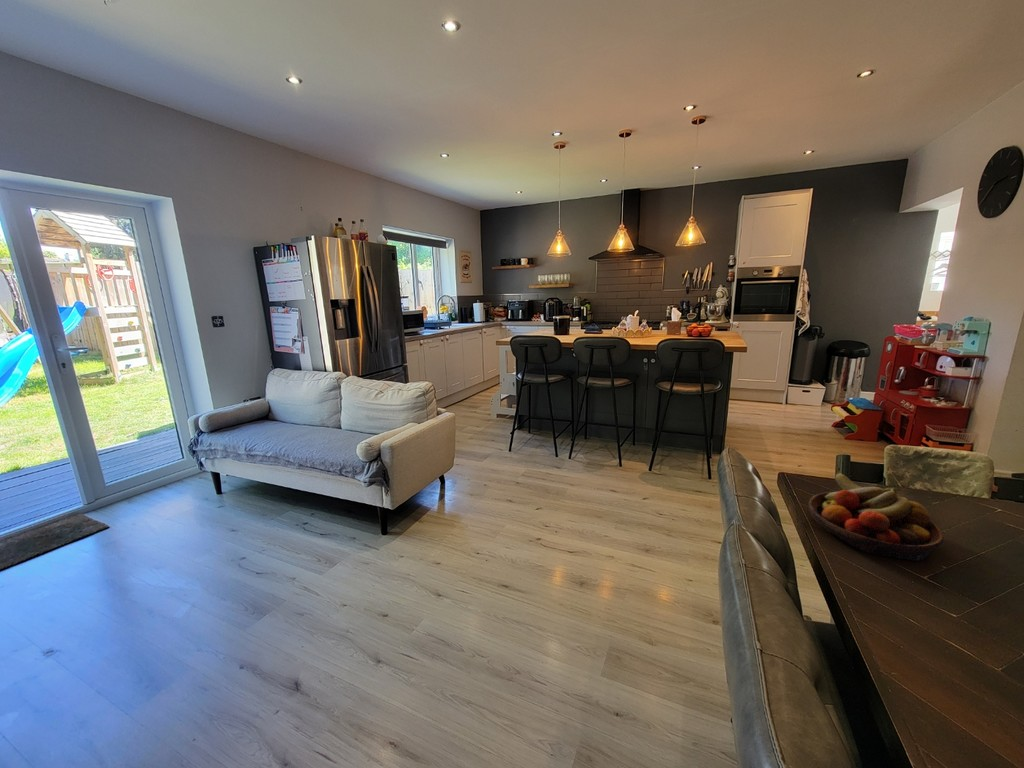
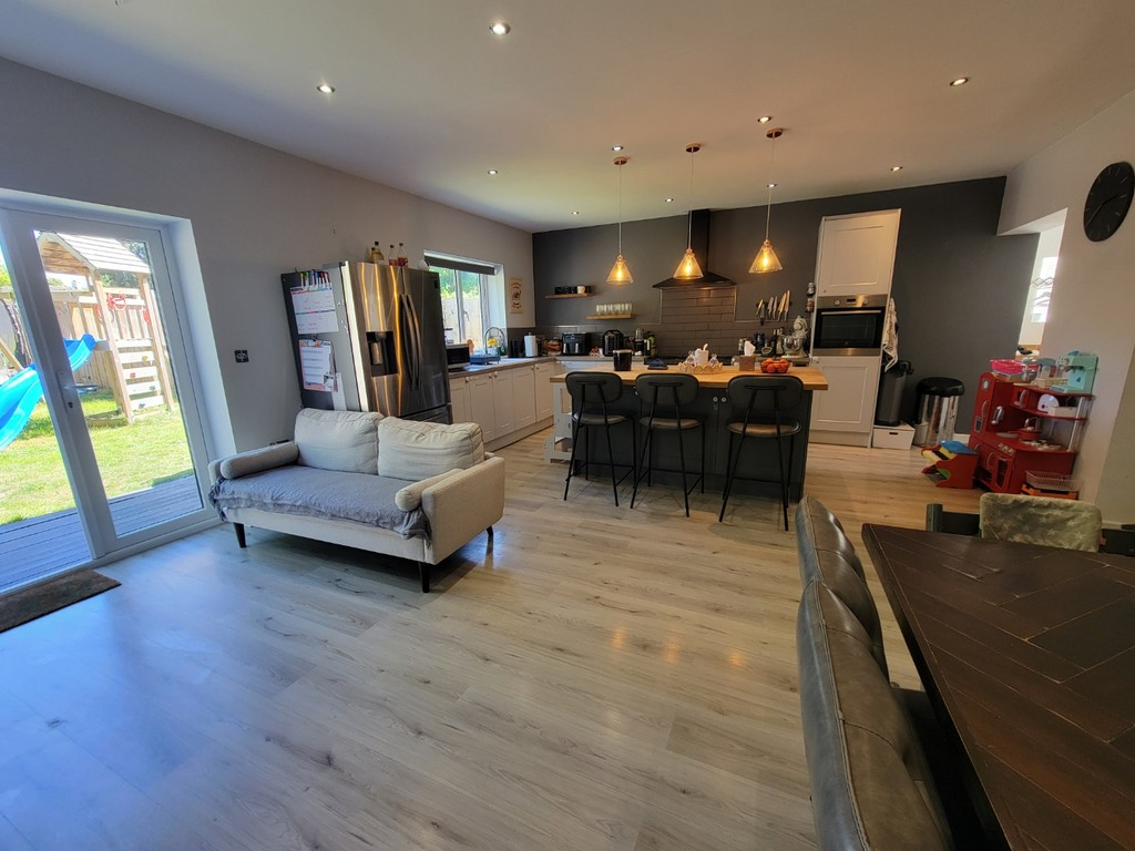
- fruit bowl [808,472,945,562]
